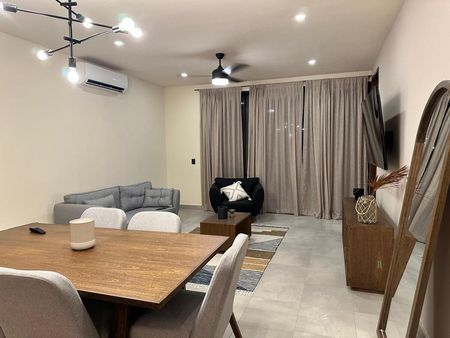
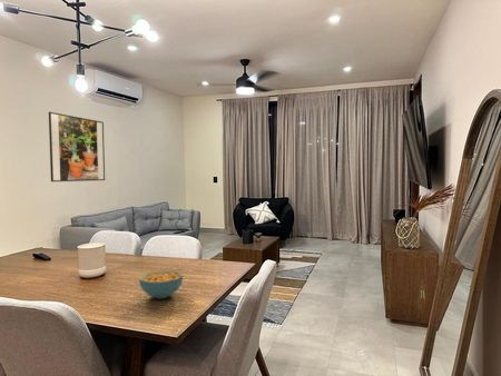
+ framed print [48,111,106,182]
+ cereal bowl [138,268,184,299]
